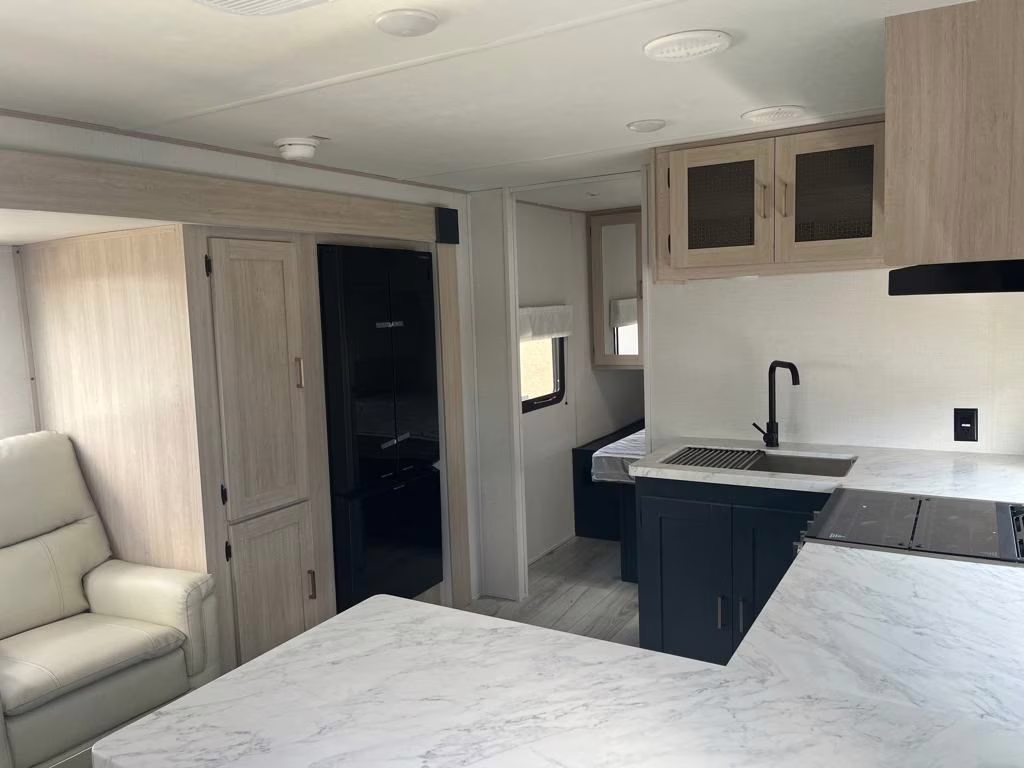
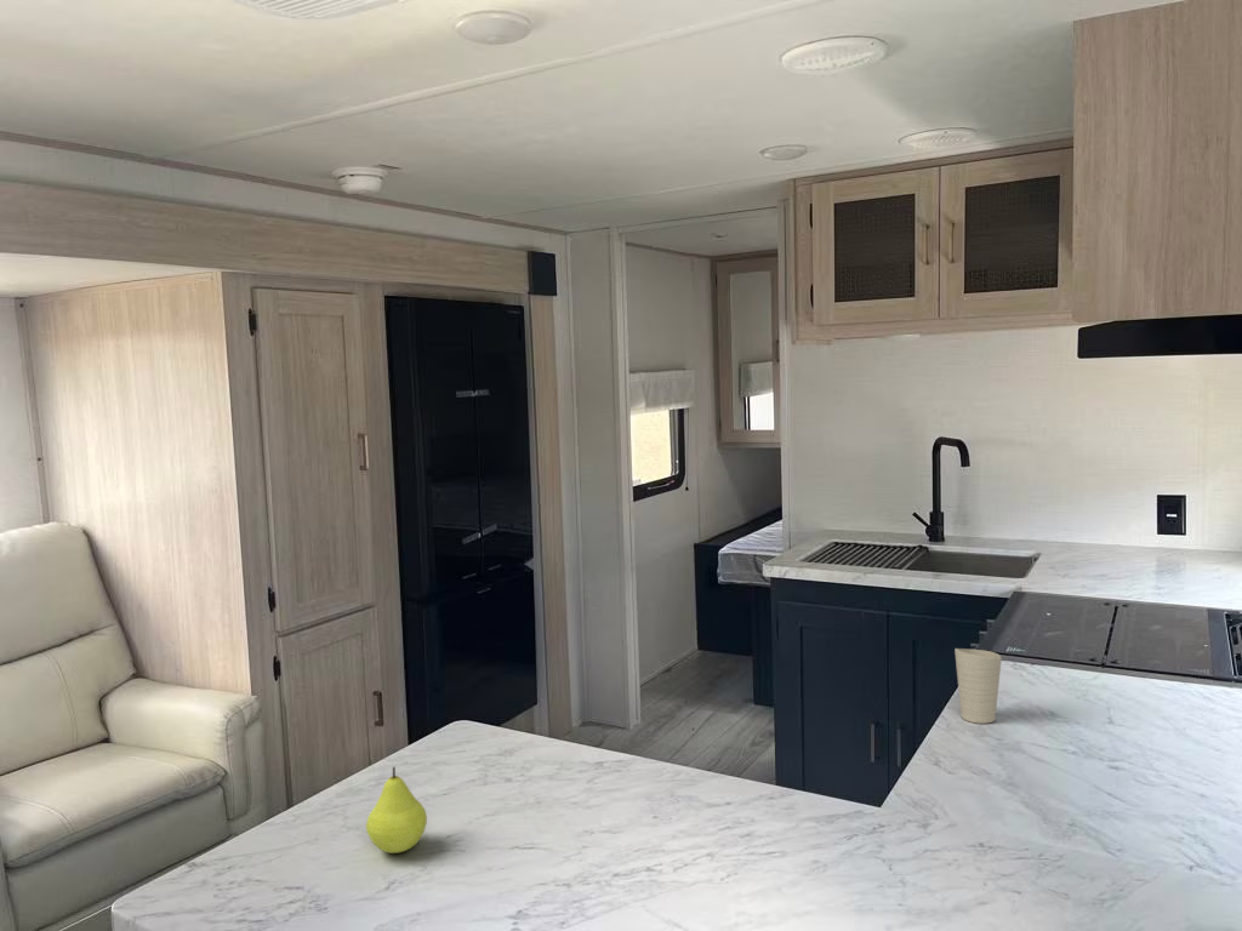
+ cup [953,647,1003,725]
+ fruit [365,766,428,855]
